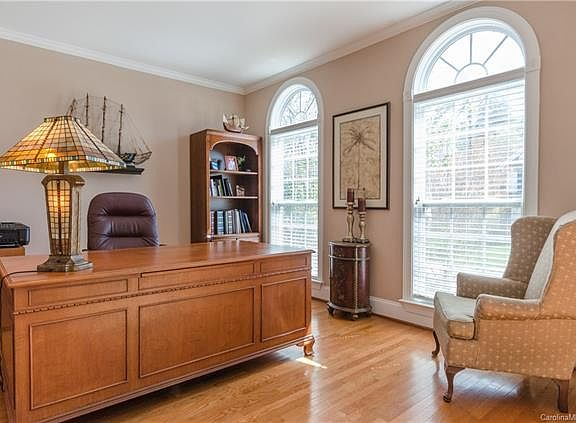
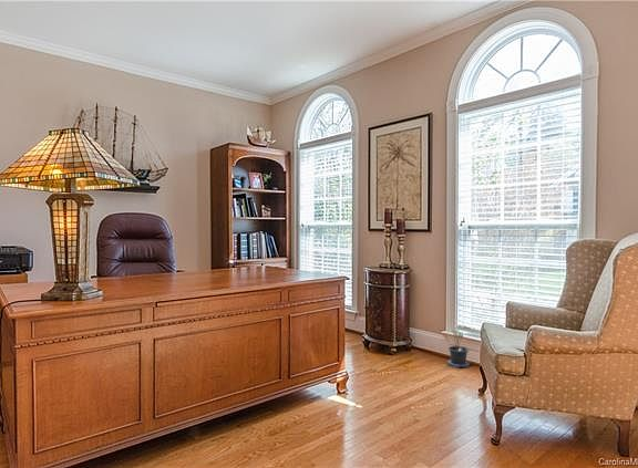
+ potted plant [446,324,472,370]
